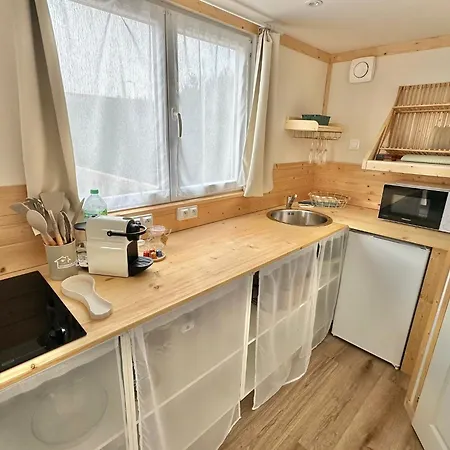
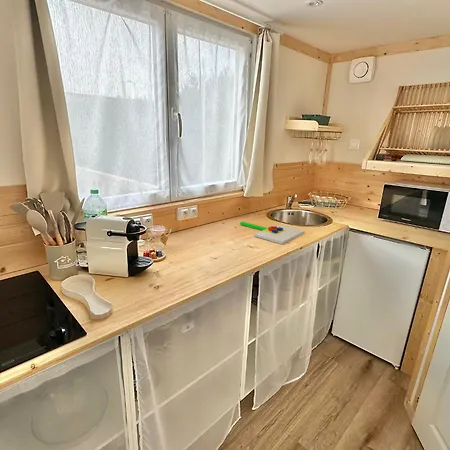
+ chopping board [239,221,305,245]
